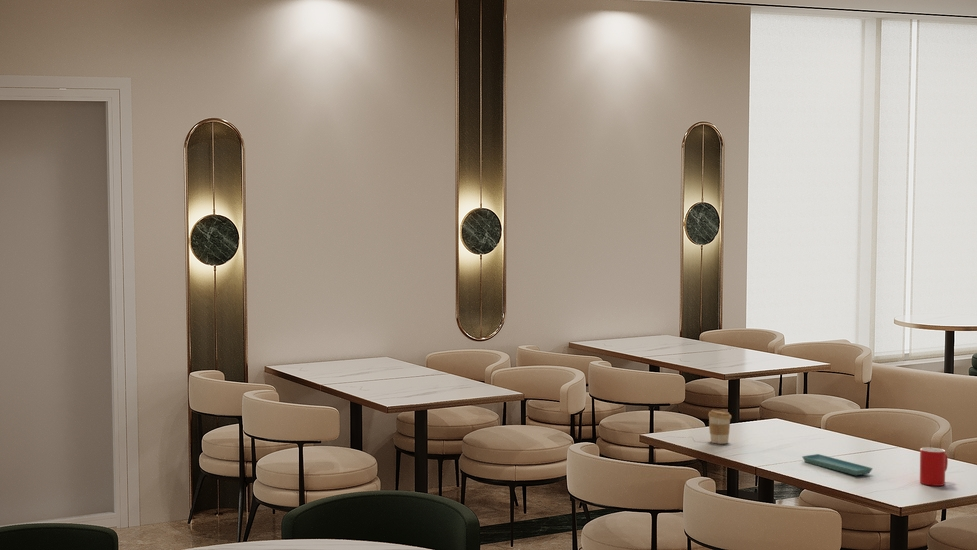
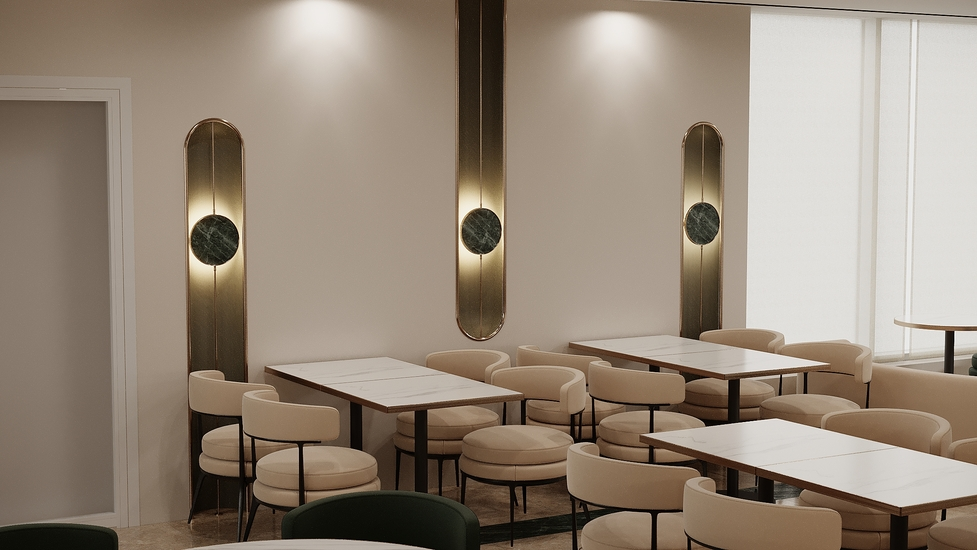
- coffee cup [707,409,732,445]
- saucer [801,453,874,476]
- cup [919,447,949,487]
